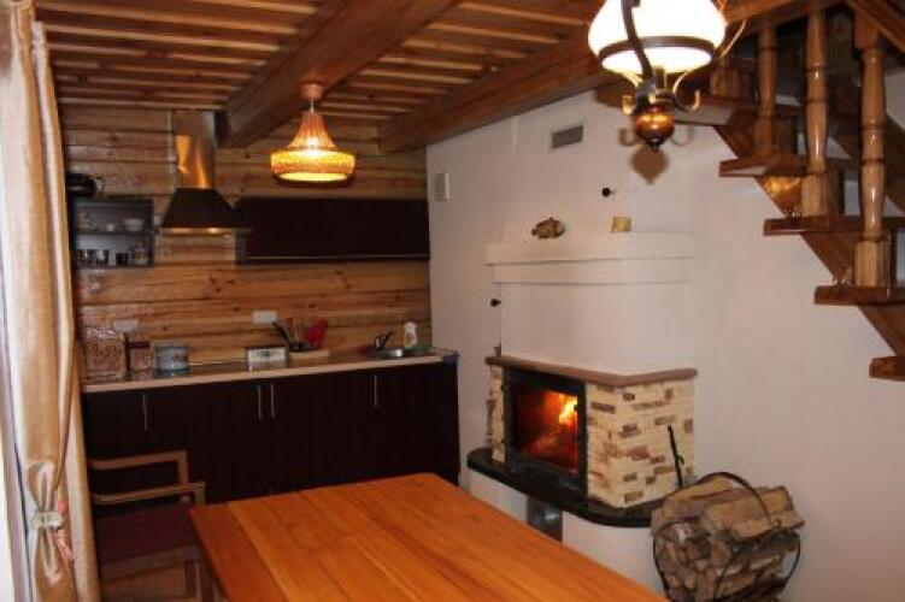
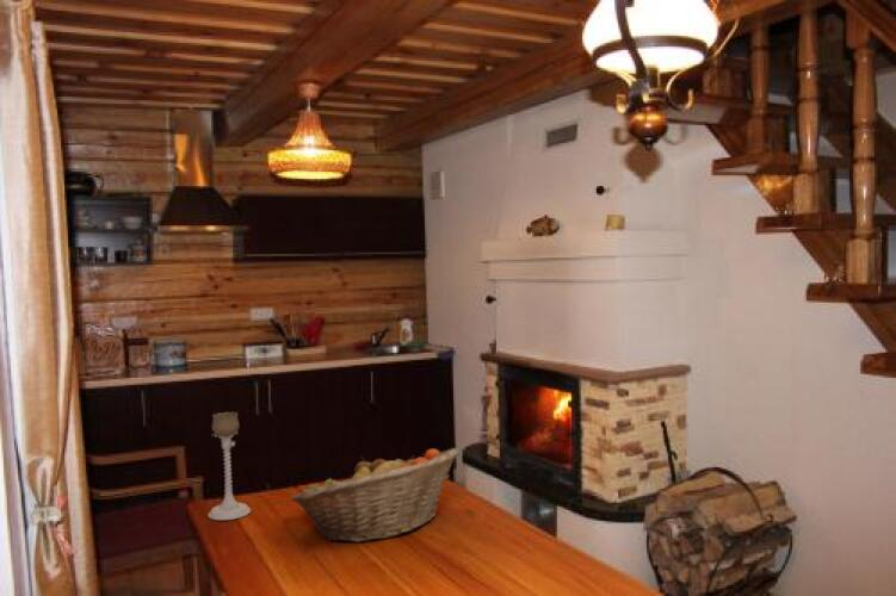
+ fruit basket [290,447,461,544]
+ candle holder [206,411,252,521]
